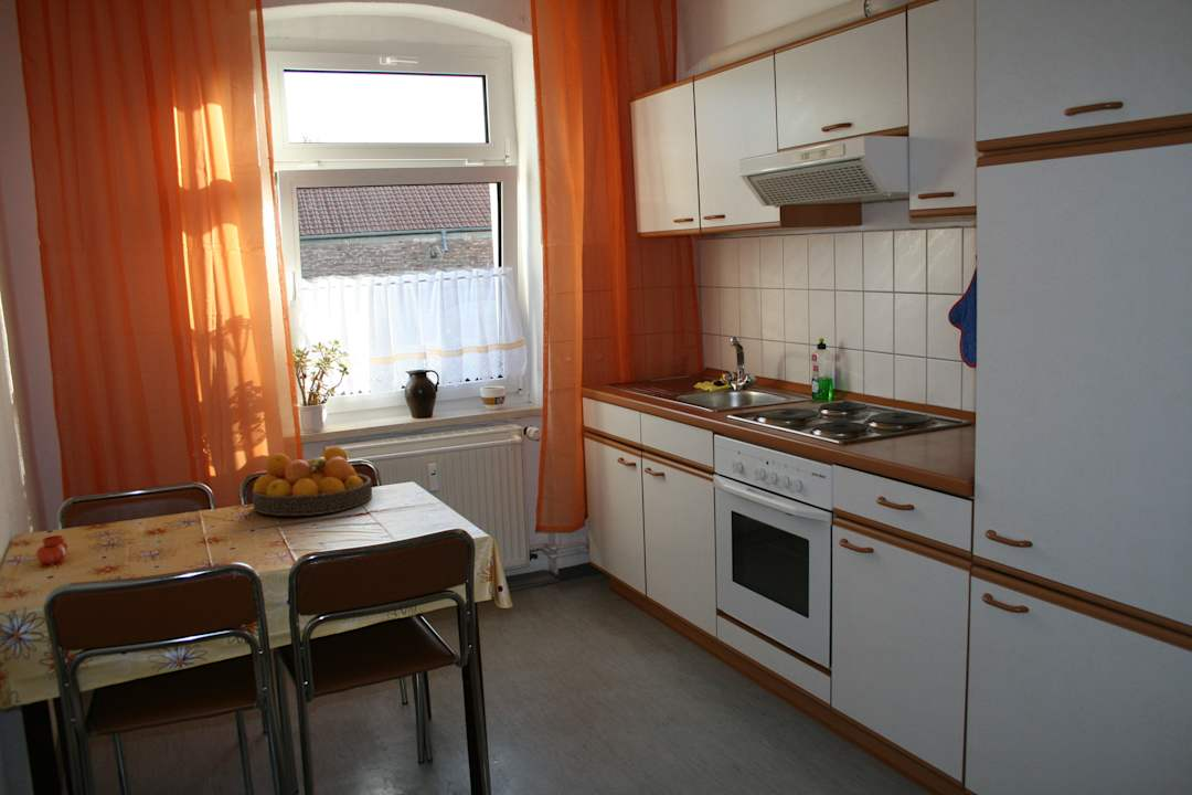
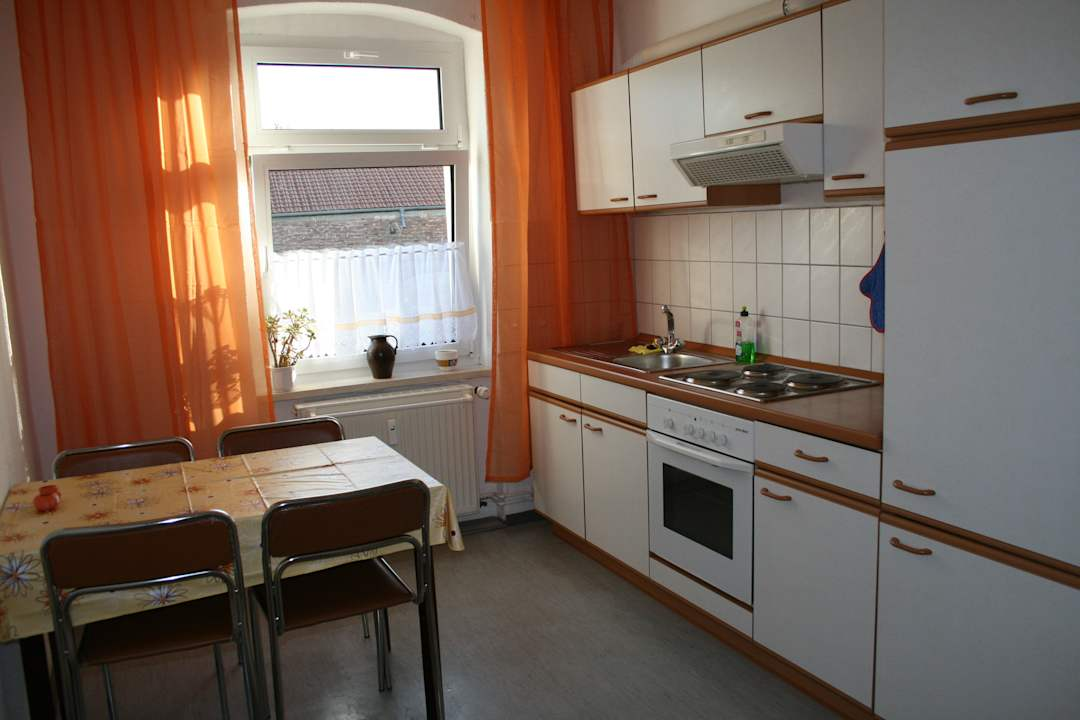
- fruit bowl [252,446,373,517]
